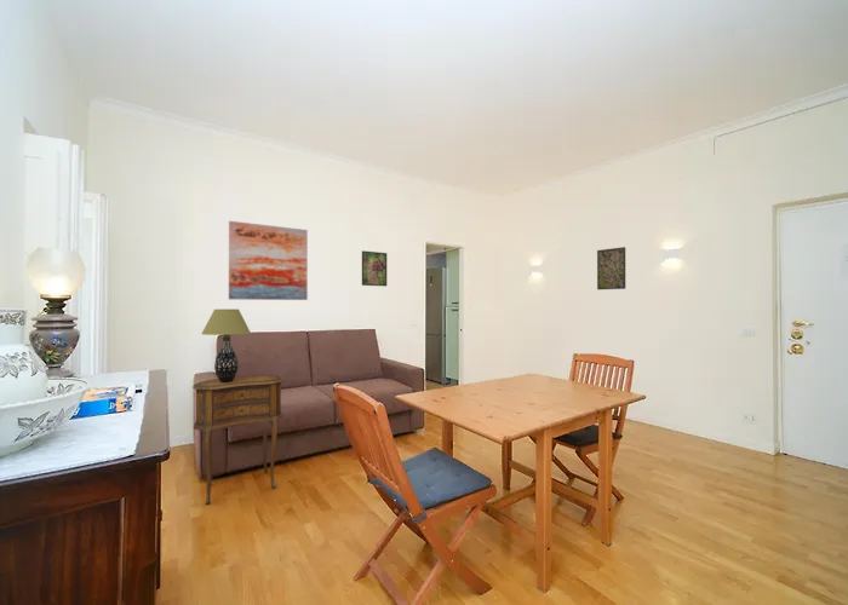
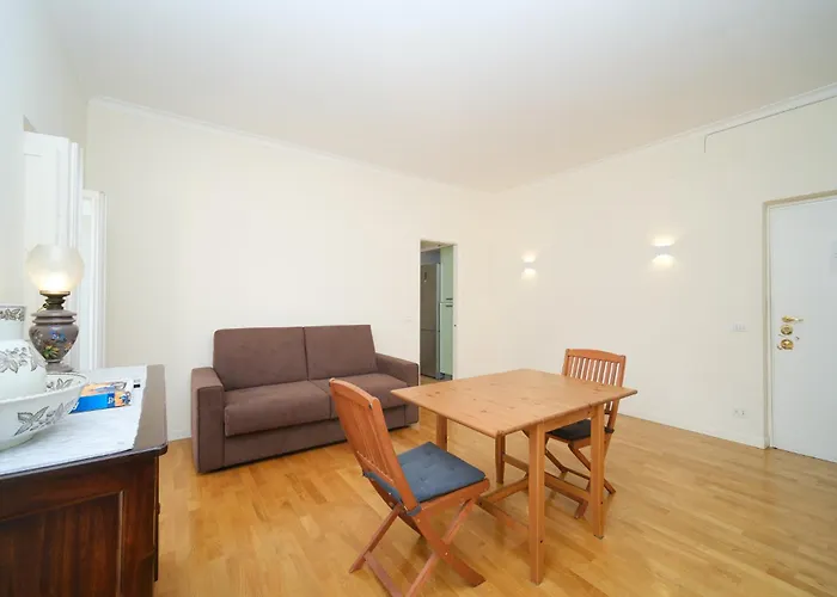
- table lamp [200,309,252,382]
- wall art [228,220,309,301]
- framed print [596,246,626,290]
- side table [191,374,285,506]
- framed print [361,249,388,287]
